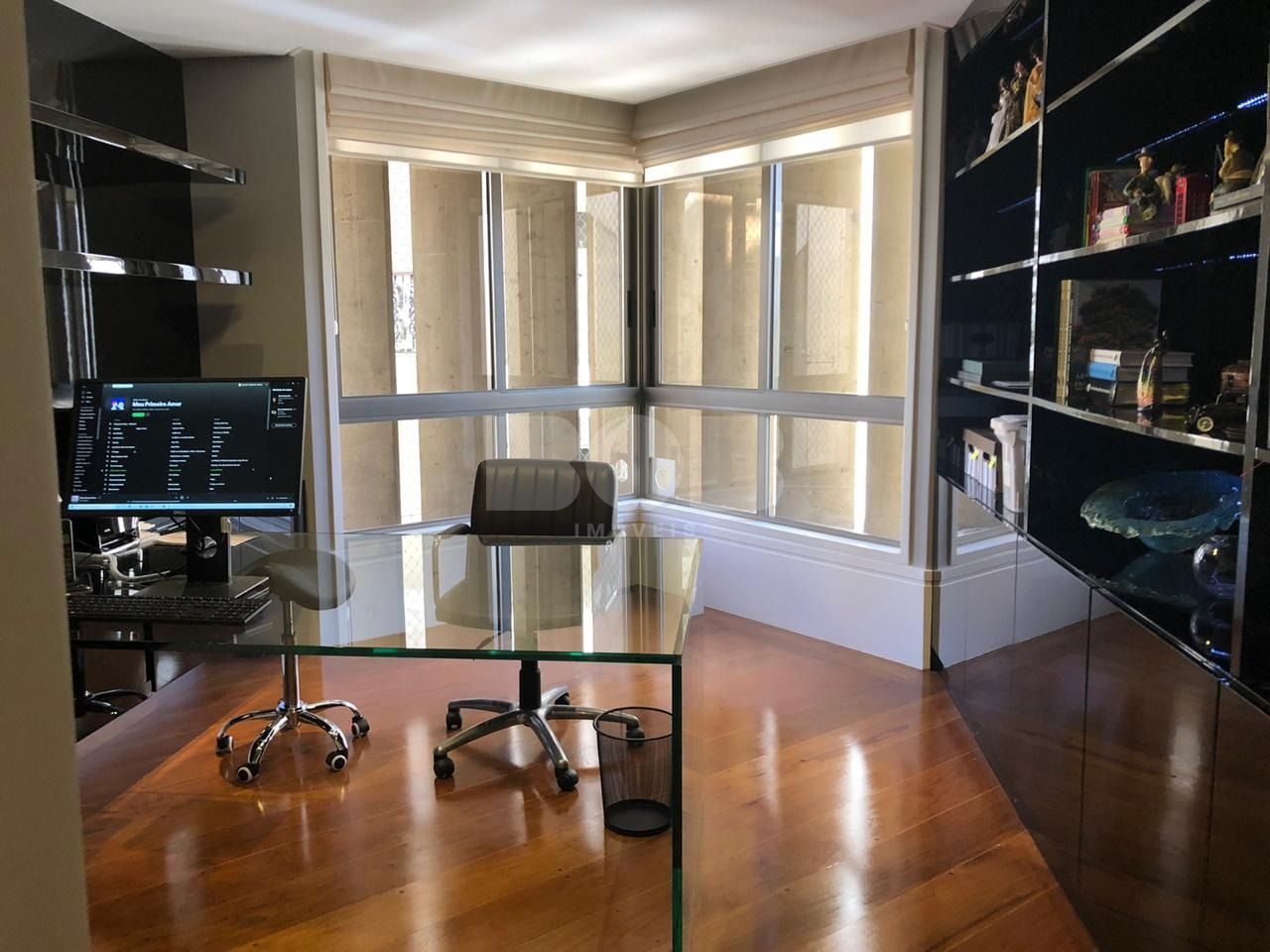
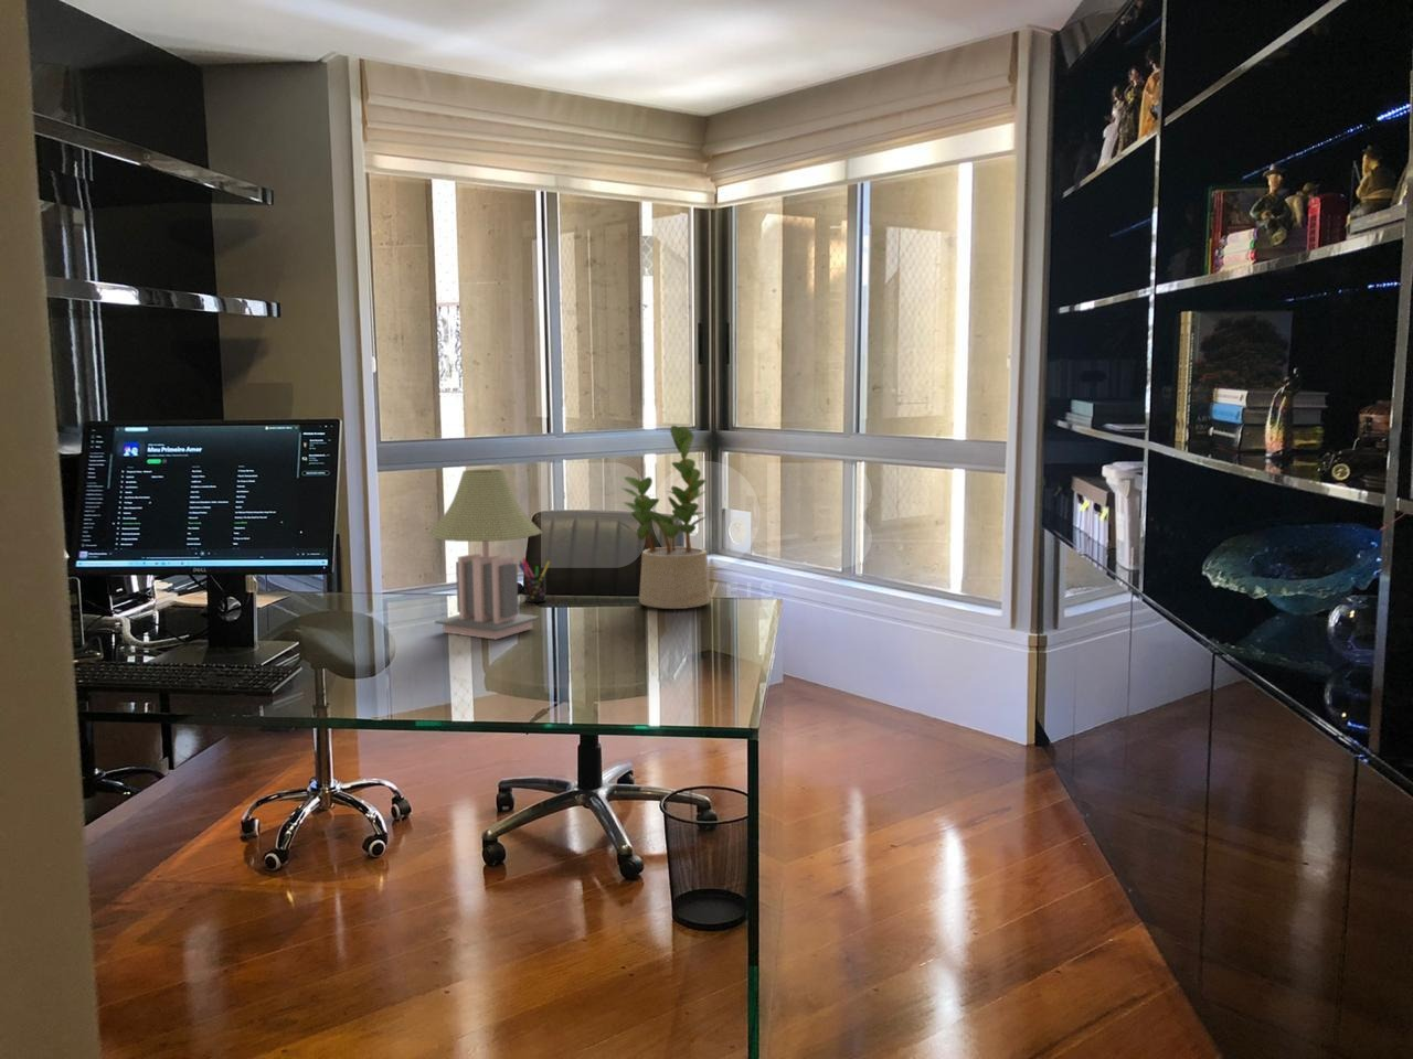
+ potted plant [613,425,712,610]
+ desk lamp [427,468,543,641]
+ pen holder [517,557,551,603]
